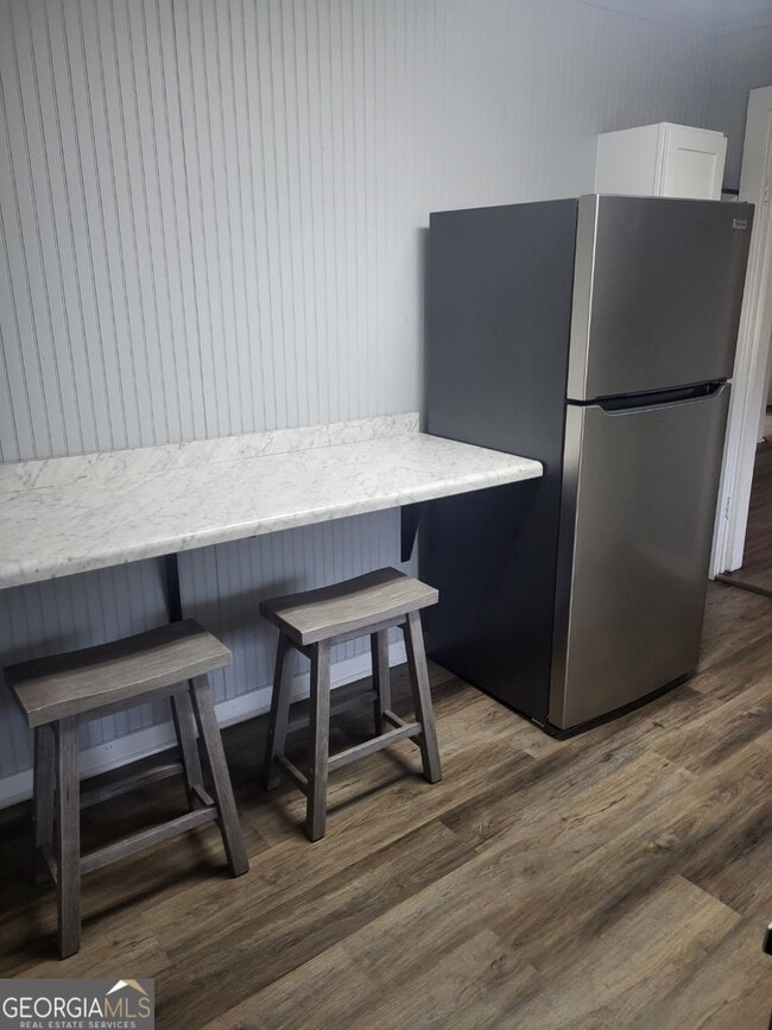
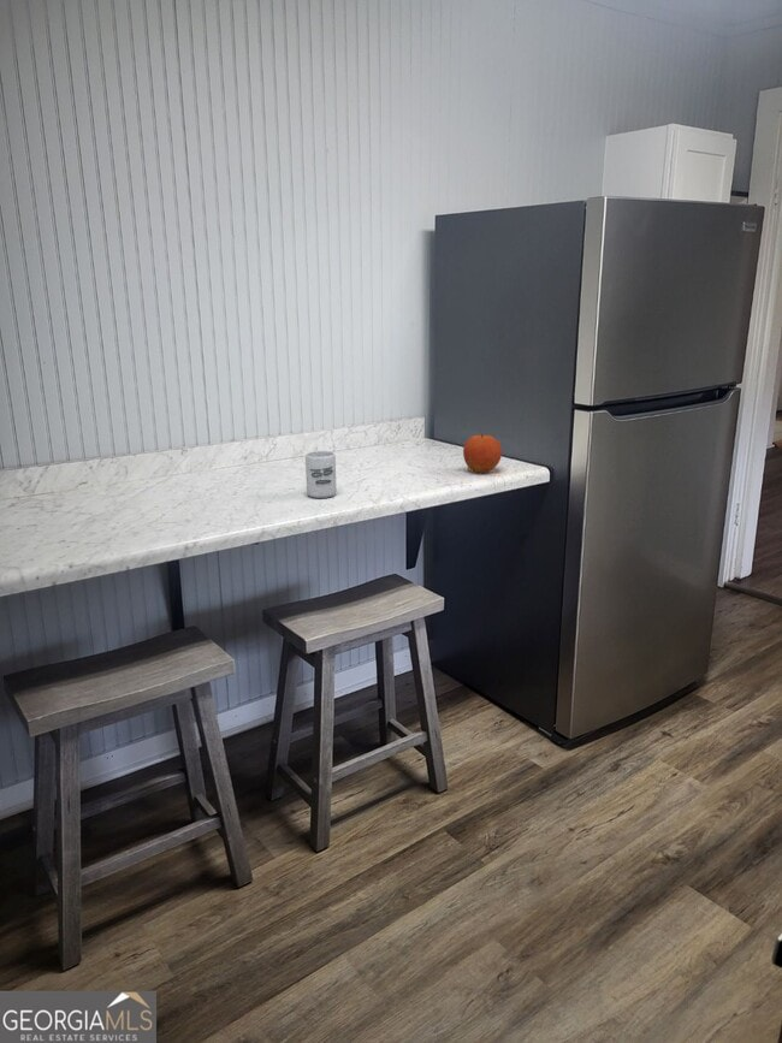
+ cup [304,450,338,499]
+ fruit [462,433,503,474]
